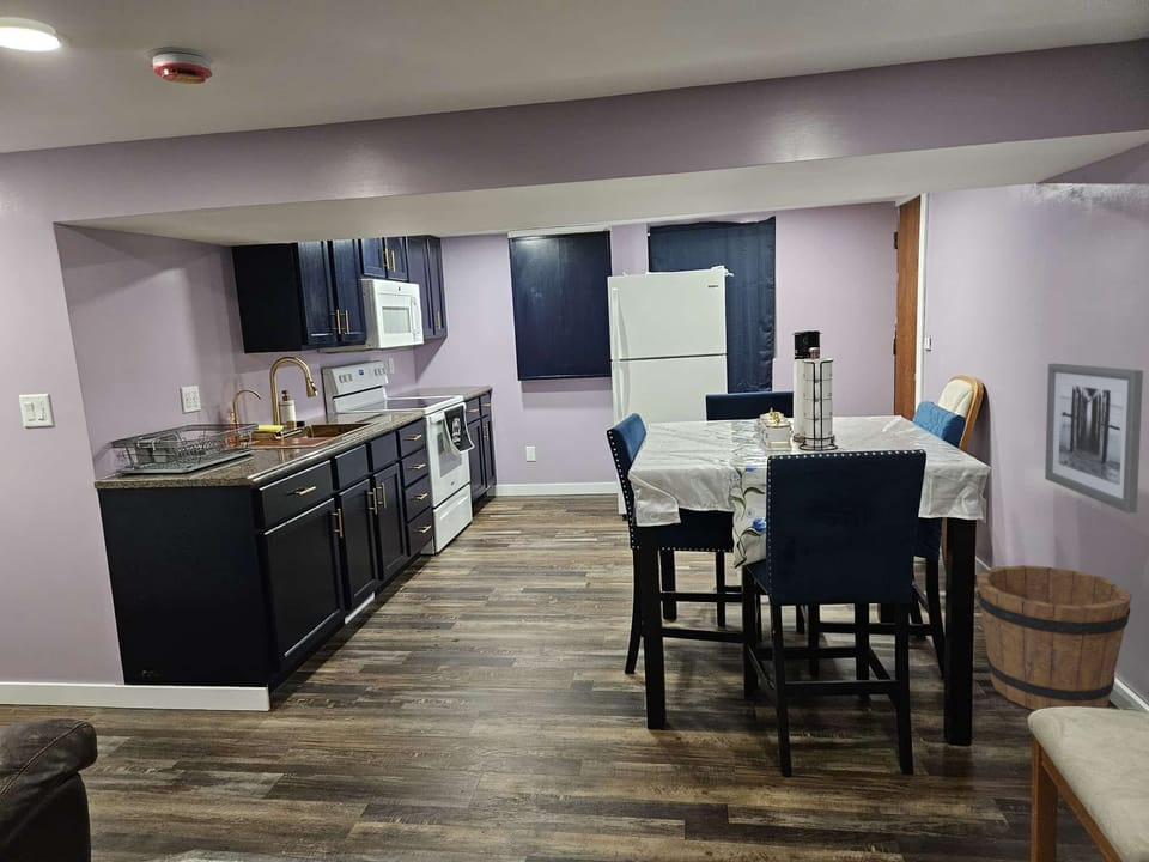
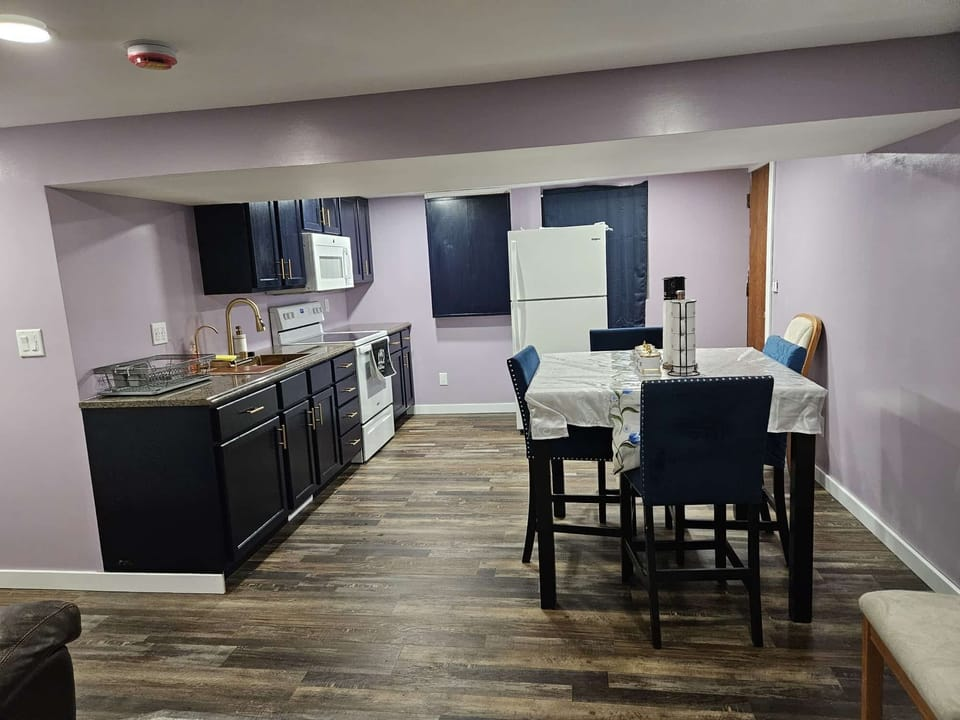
- wall art [1044,363,1144,514]
- bucket [975,564,1133,711]
